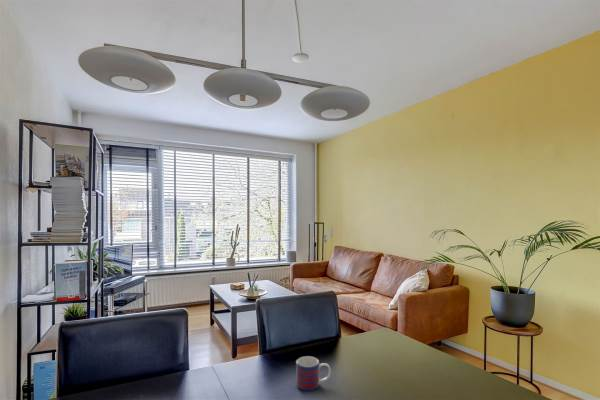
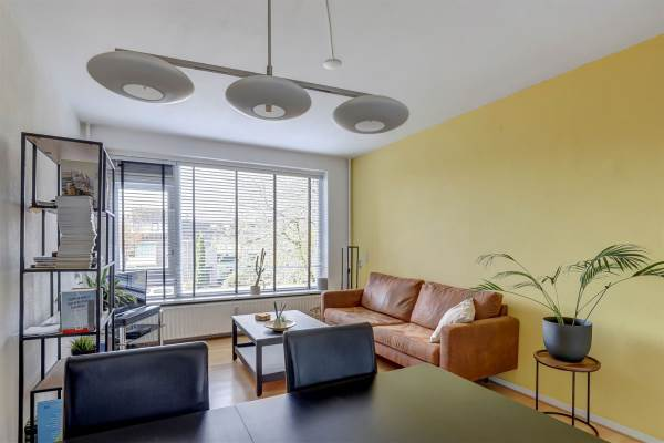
- mug [295,355,332,392]
